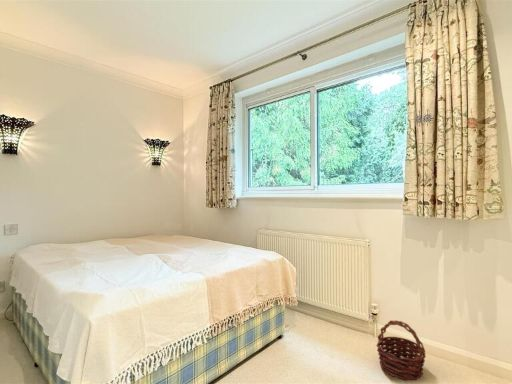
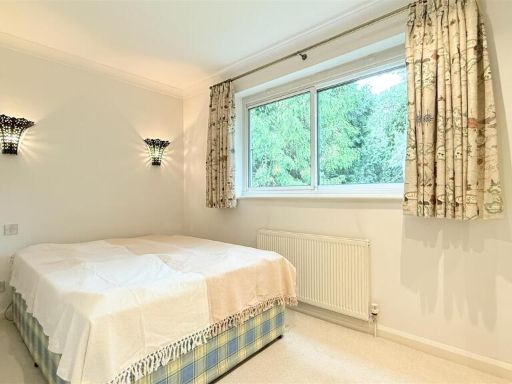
- basket [375,319,427,381]
